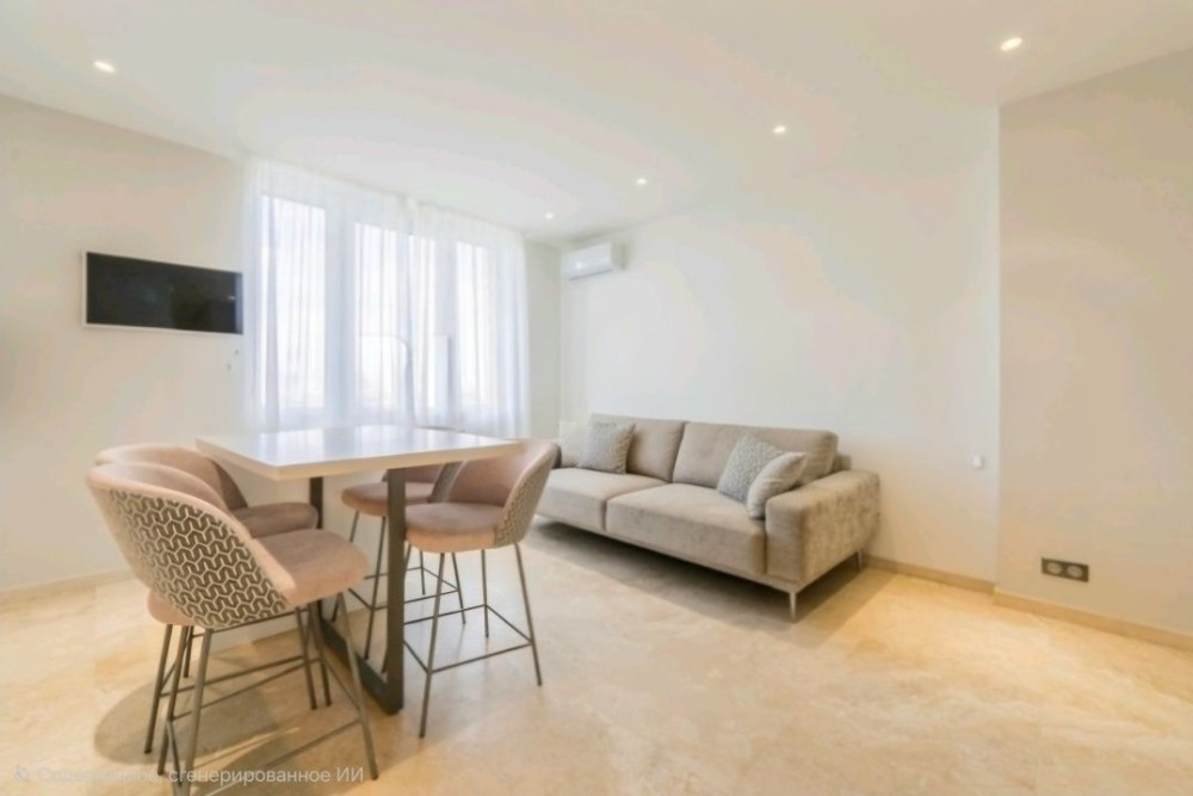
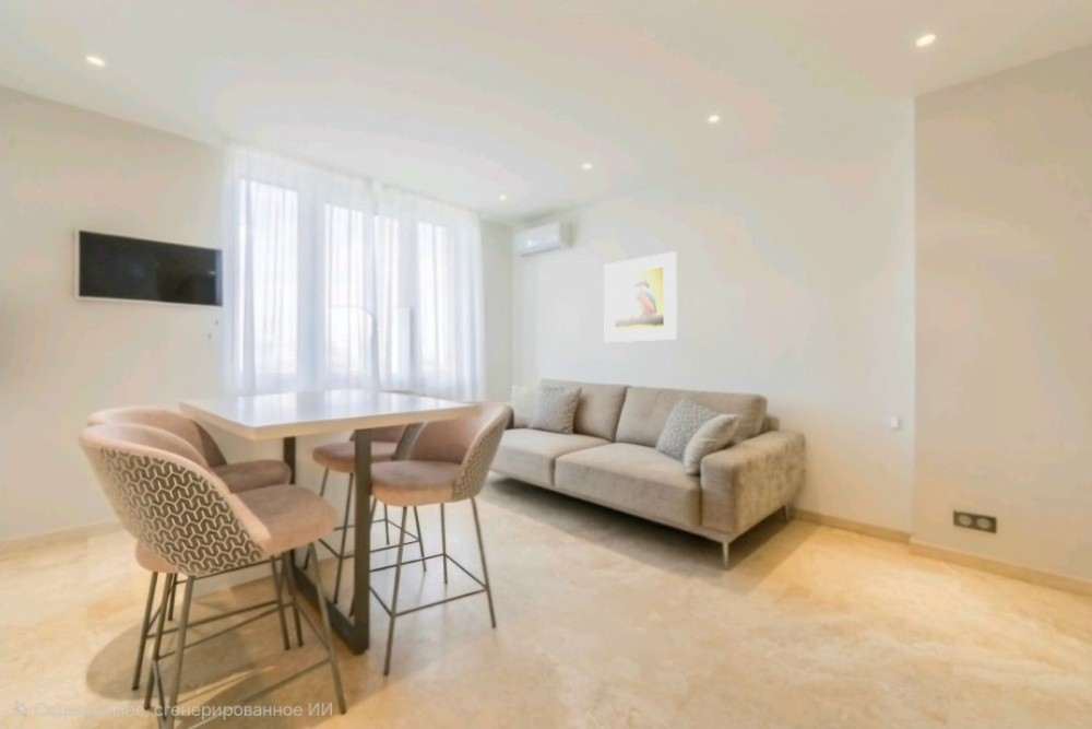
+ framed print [603,250,678,343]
